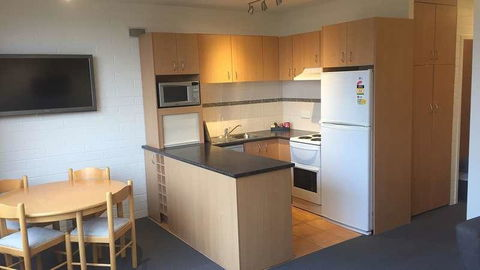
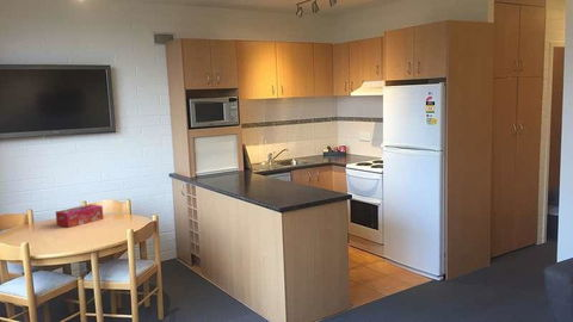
+ tissue box [55,203,104,229]
